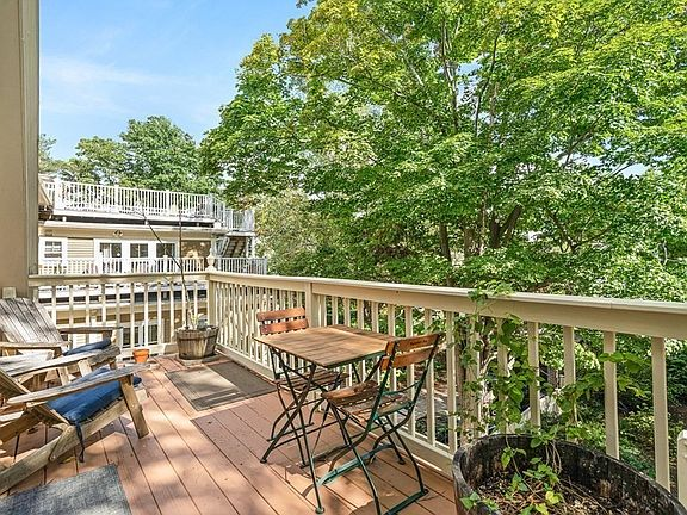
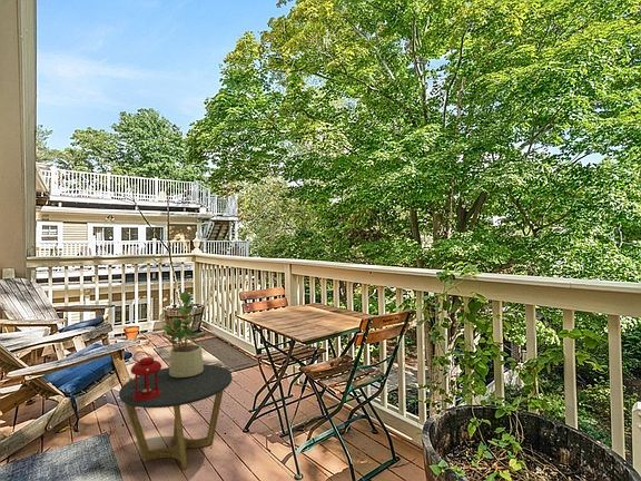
+ lantern [130,351,162,401]
+ side table [118,363,234,470]
+ potted plant [158,291,204,377]
